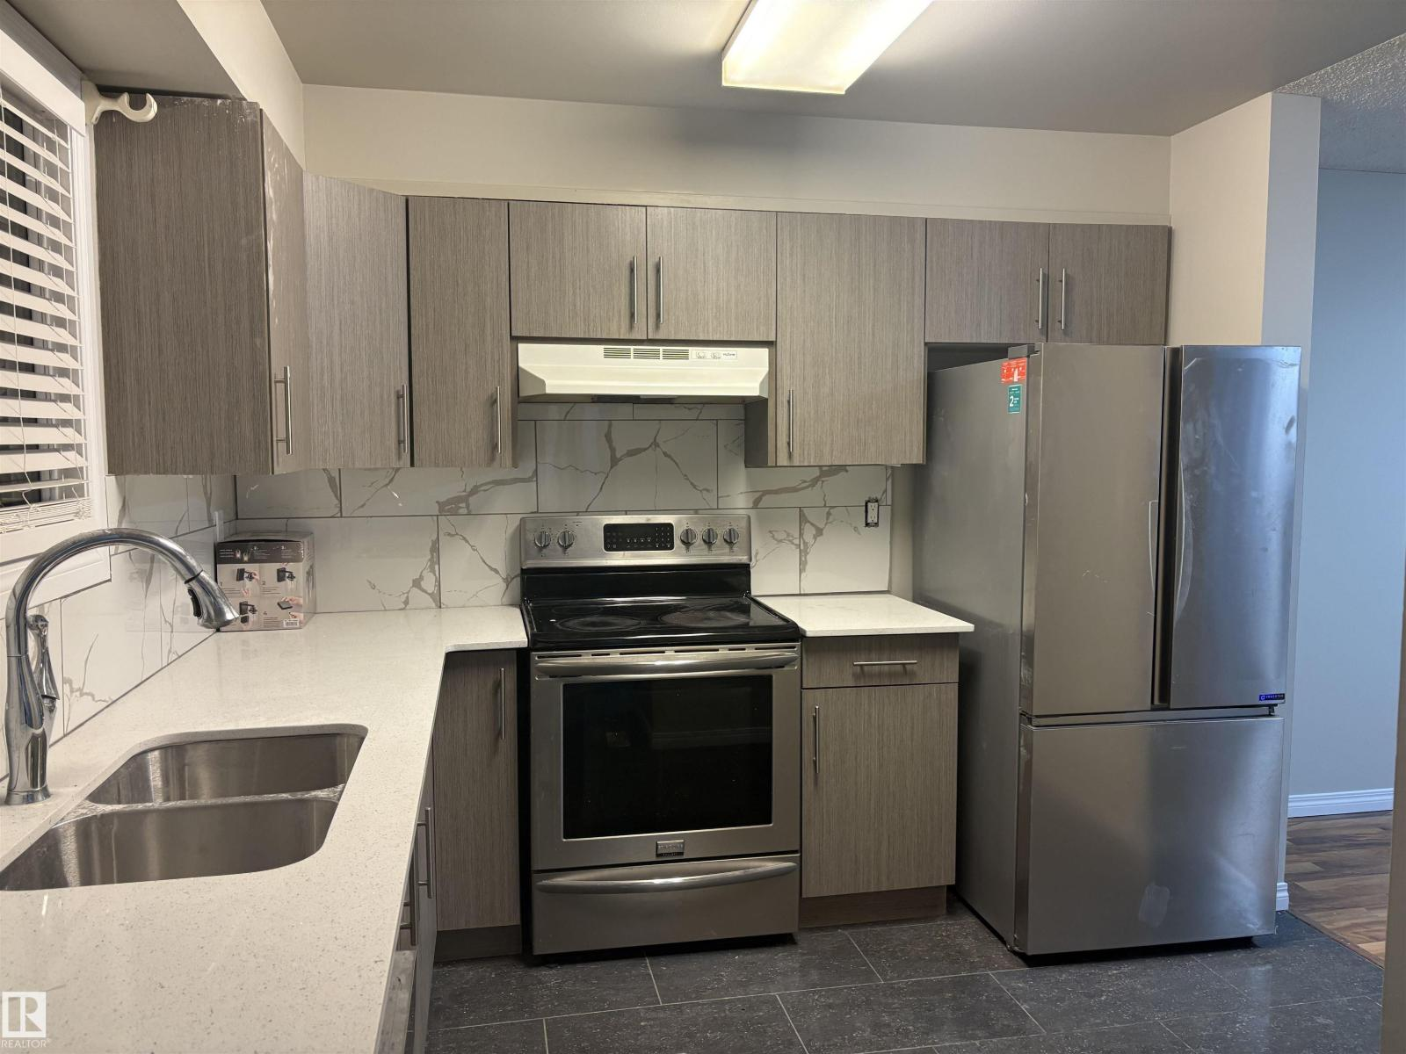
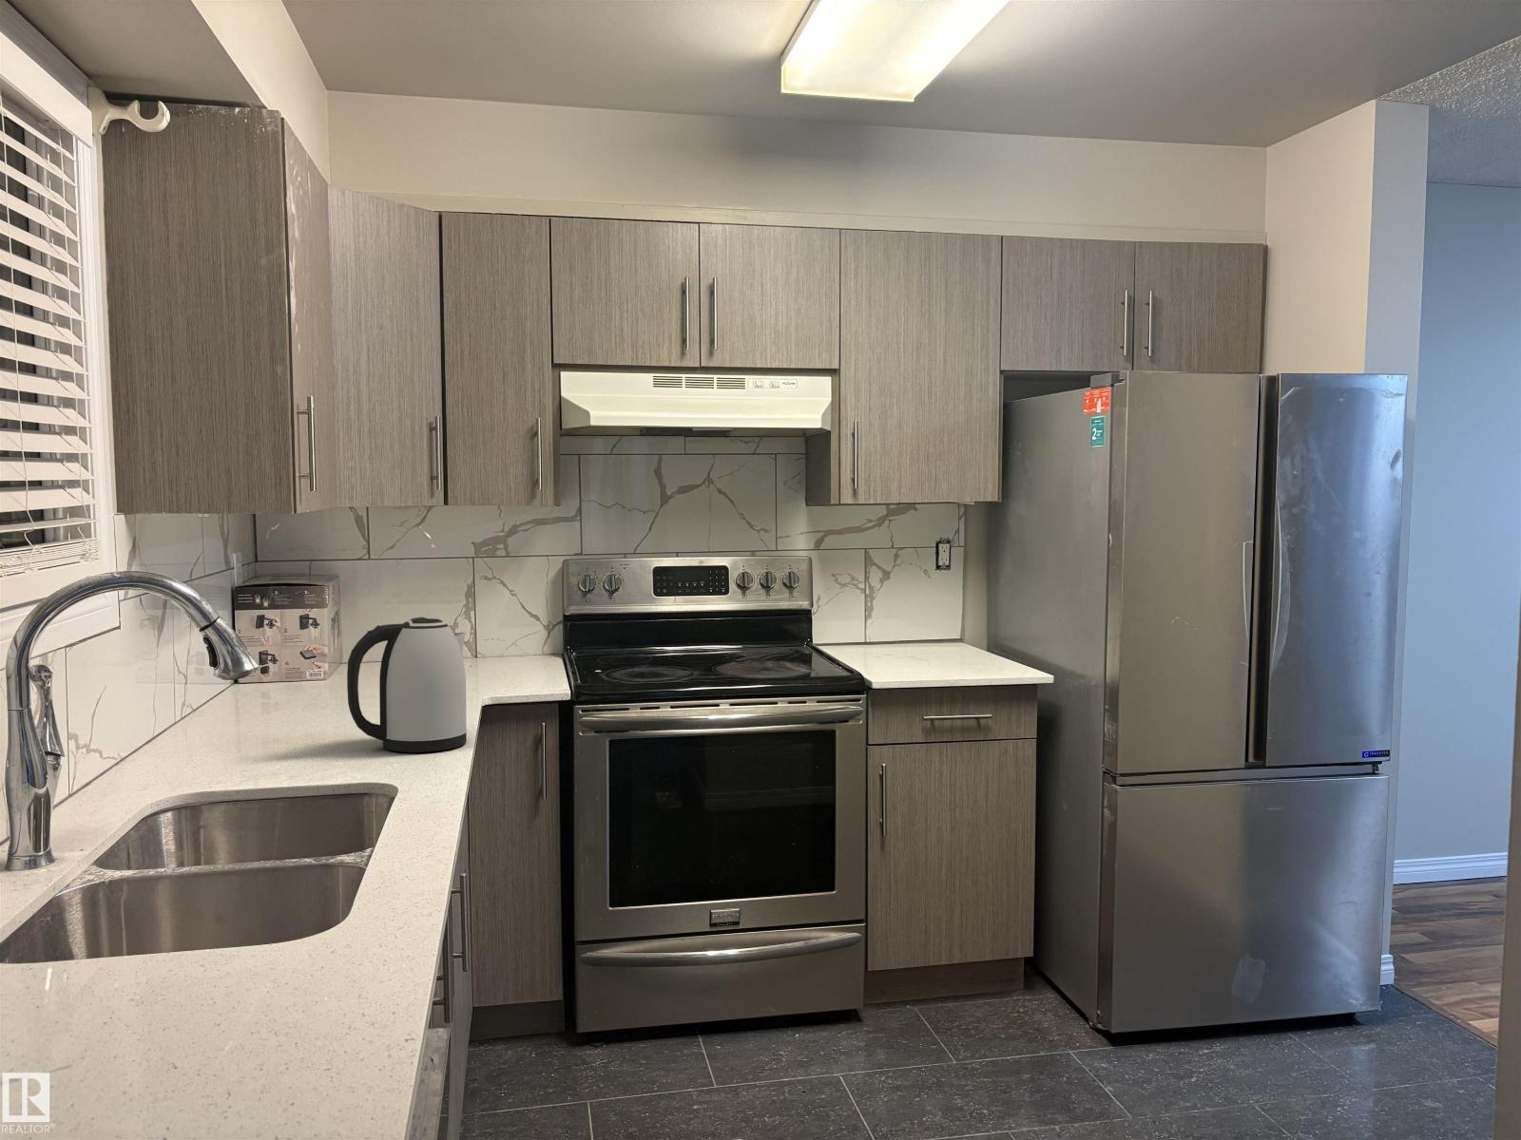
+ kettle [346,617,468,753]
